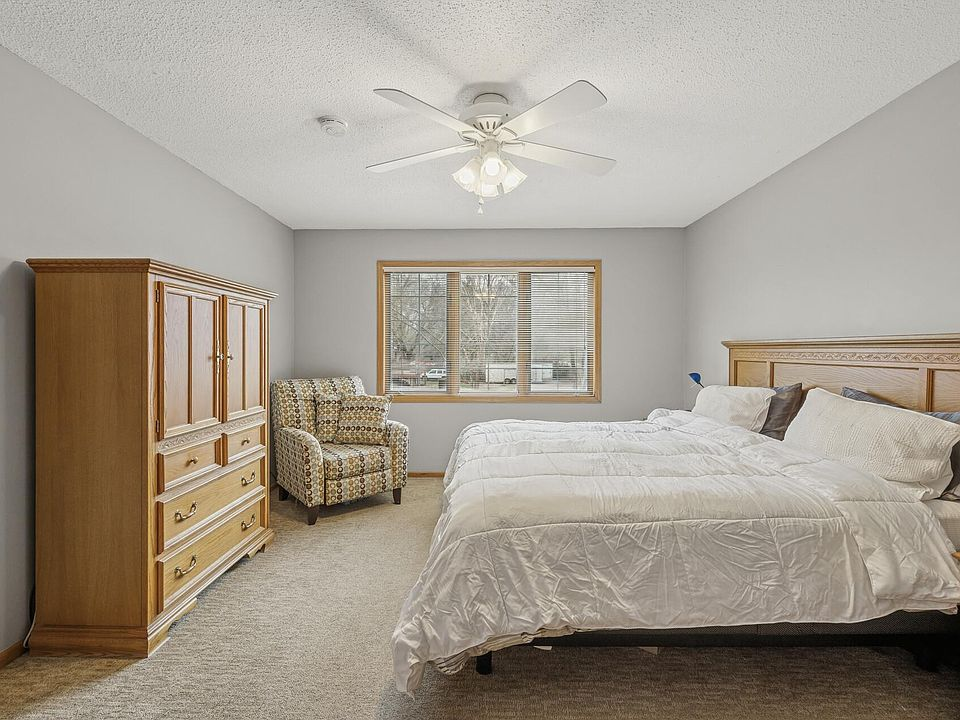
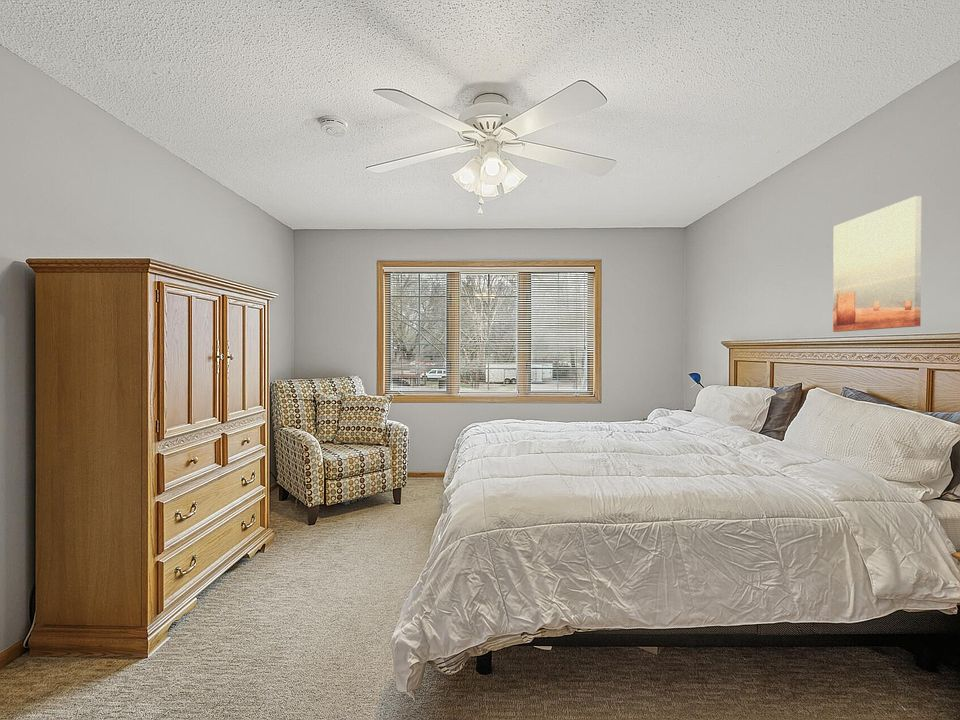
+ wall art [832,195,922,333]
